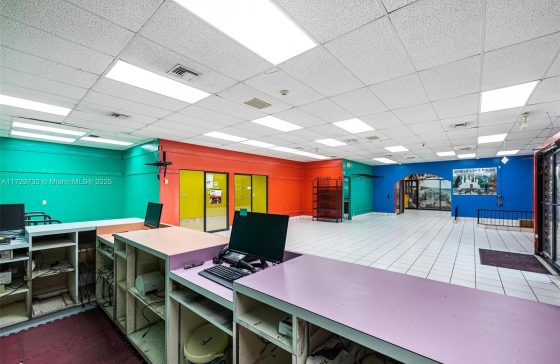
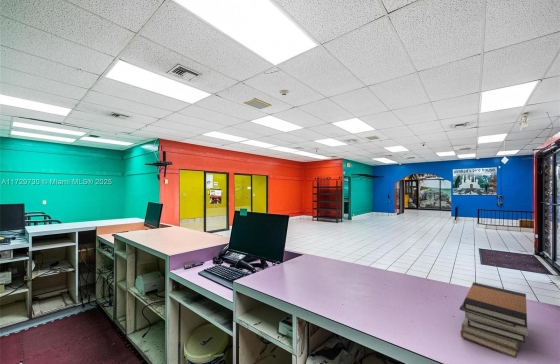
+ book stack [459,281,529,359]
